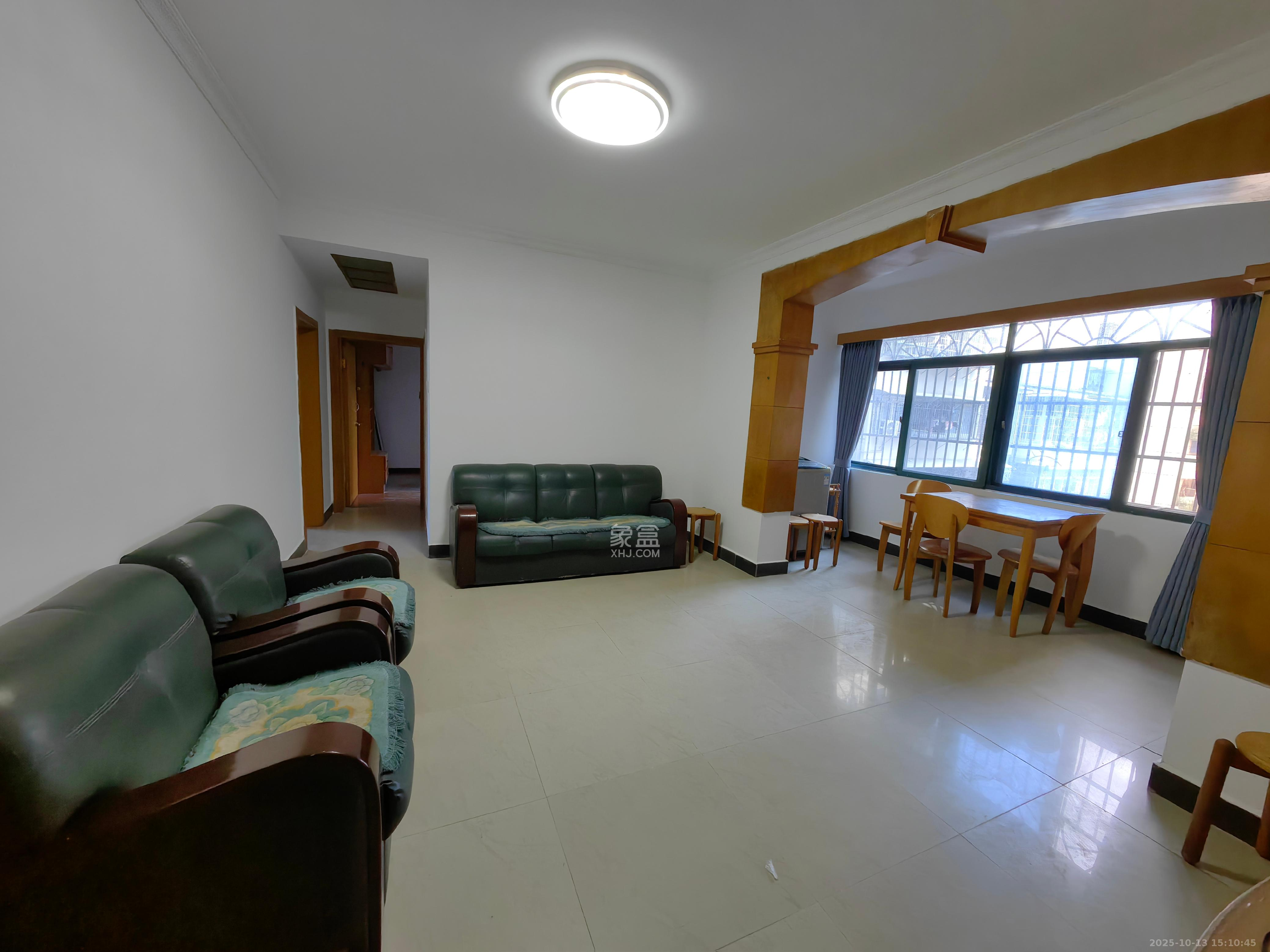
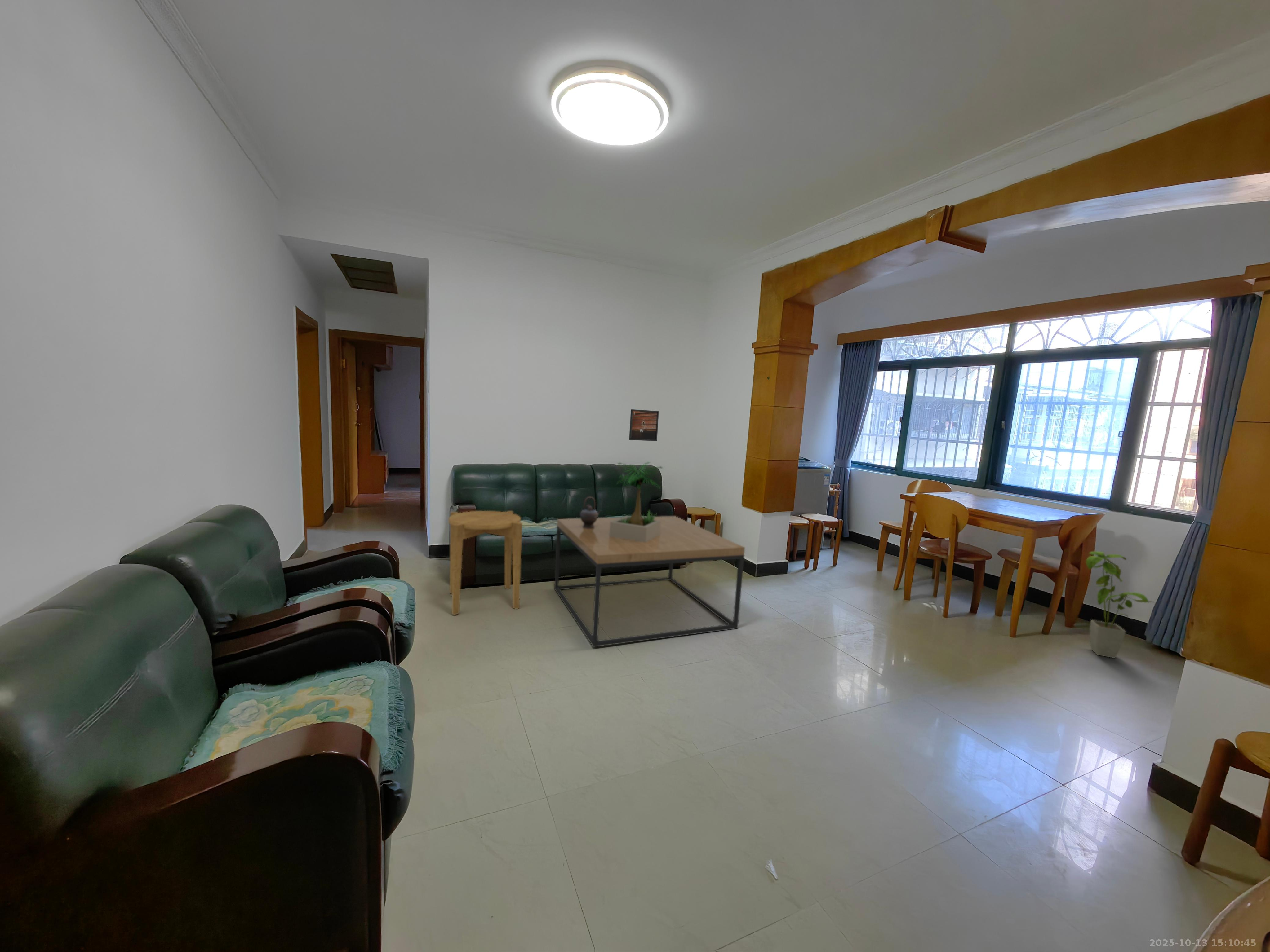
+ house plant [1086,551,1154,659]
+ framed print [629,409,659,441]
+ side table [448,511,522,615]
+ coffee table [554,516,745,647]
+ teapot [580,496,602,528]
+ potted plant [609,461,663,542]
